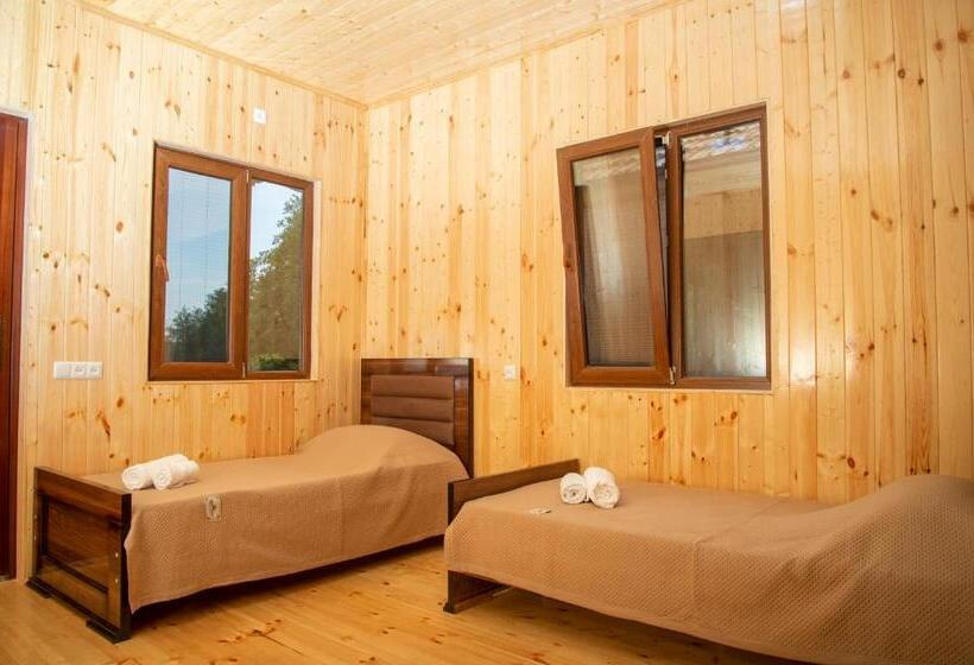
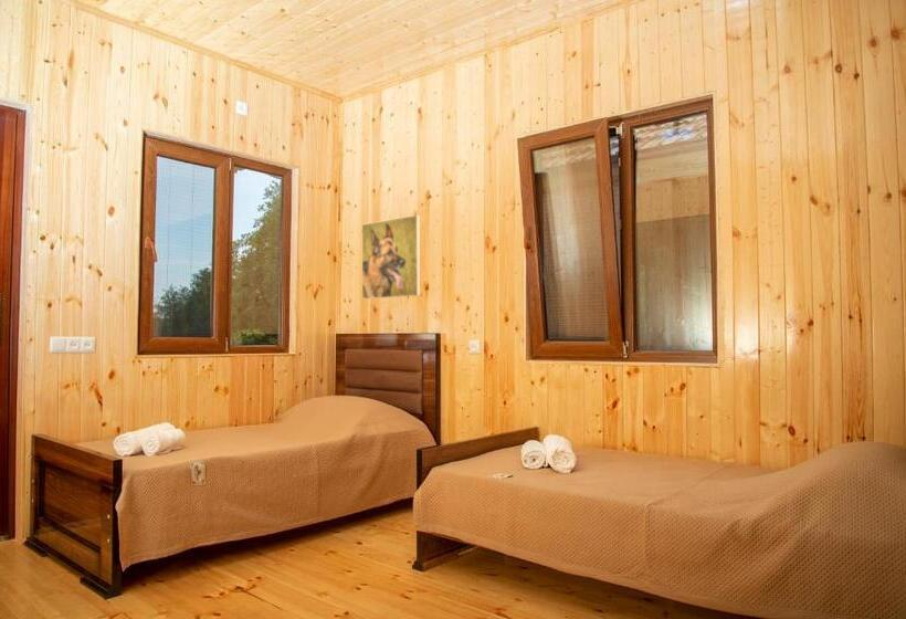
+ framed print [361,213,421,301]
